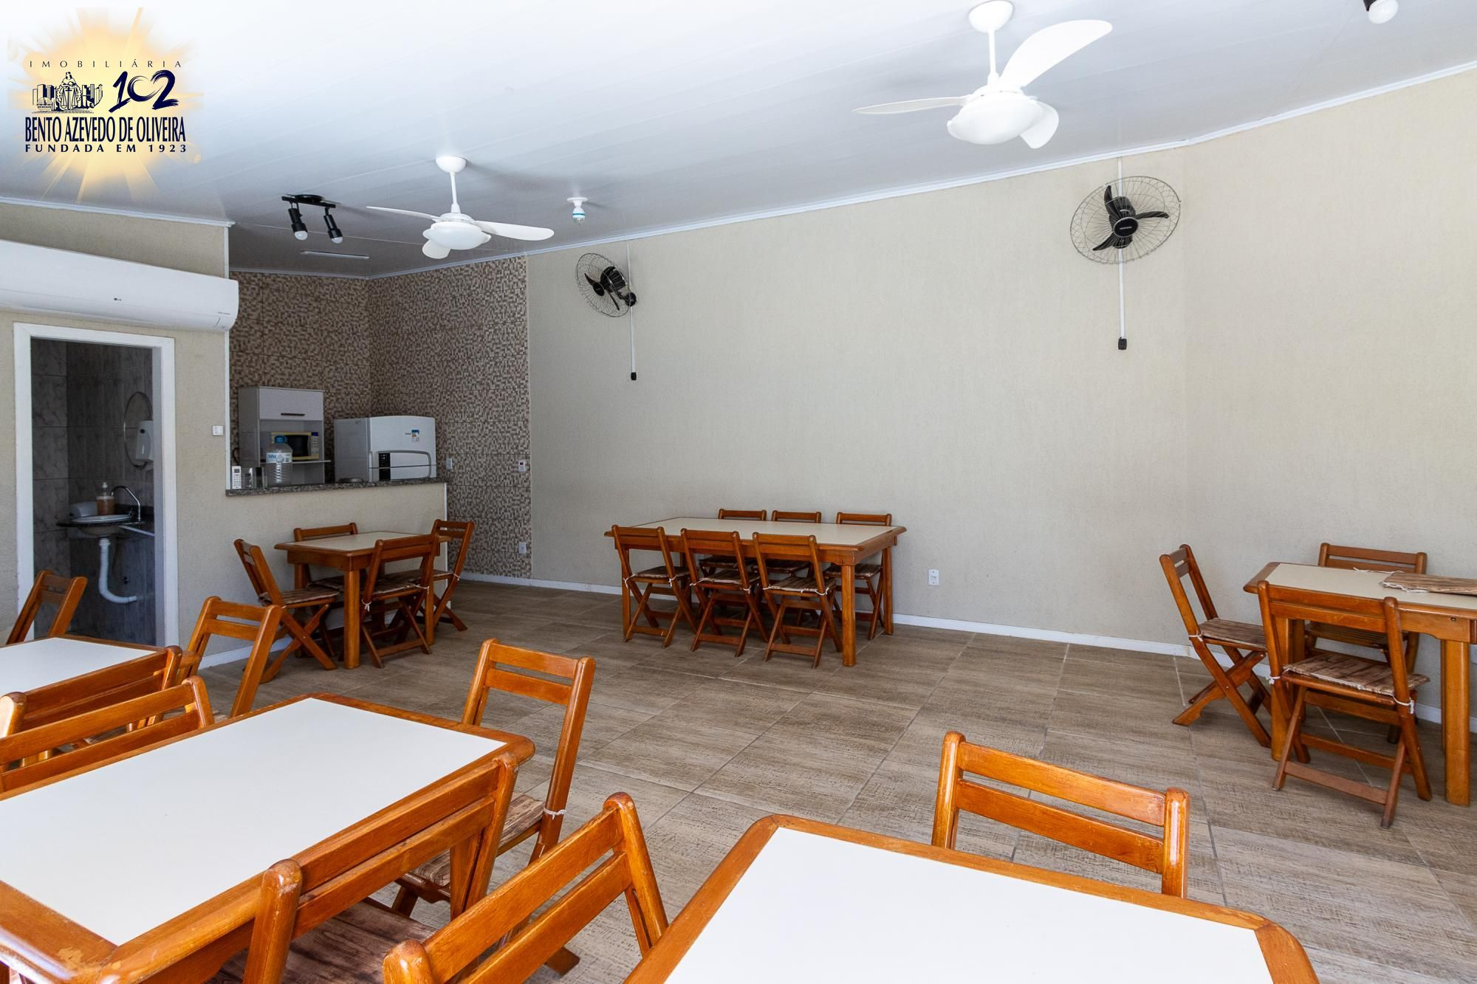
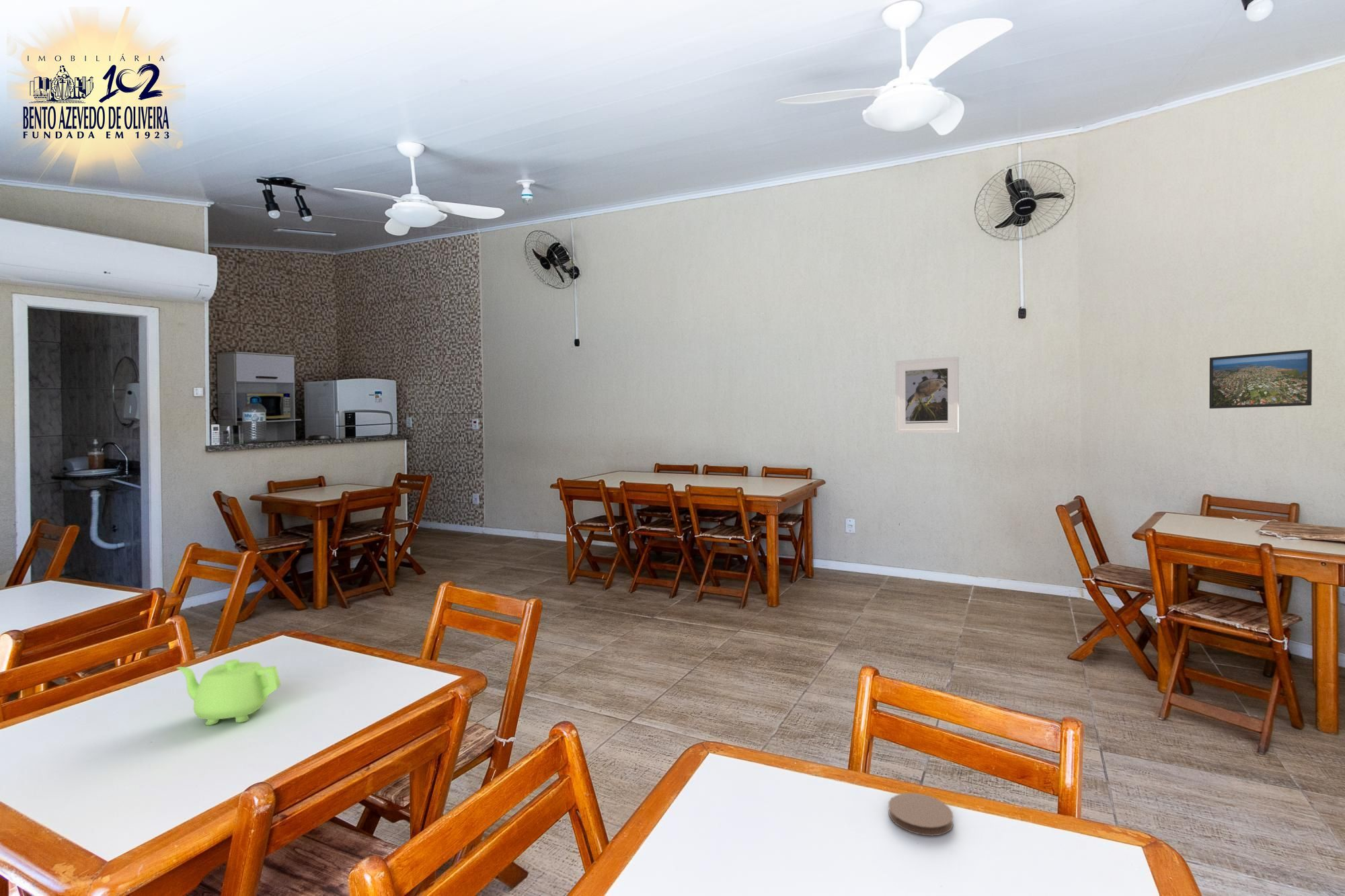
+ teapot [176,659,282,726]
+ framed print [895,356,960,434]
+ coaster [888,792,954,837]
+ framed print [1208,349,1313,409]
